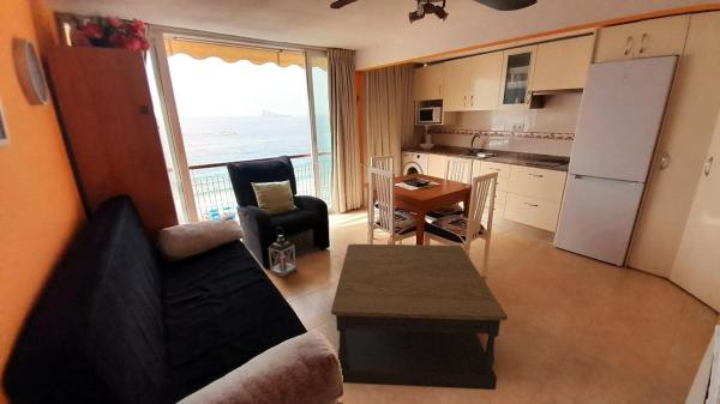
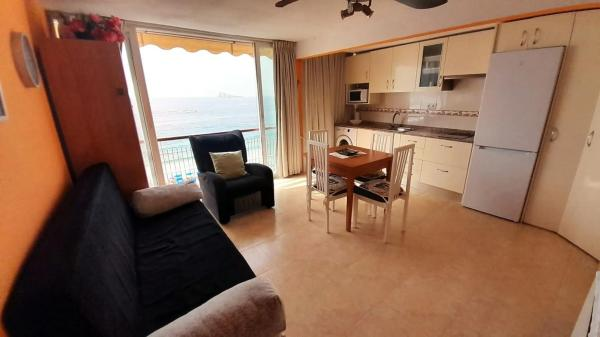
- lantern [268,225,298,278]
- coffee table [330,243,509,391]
